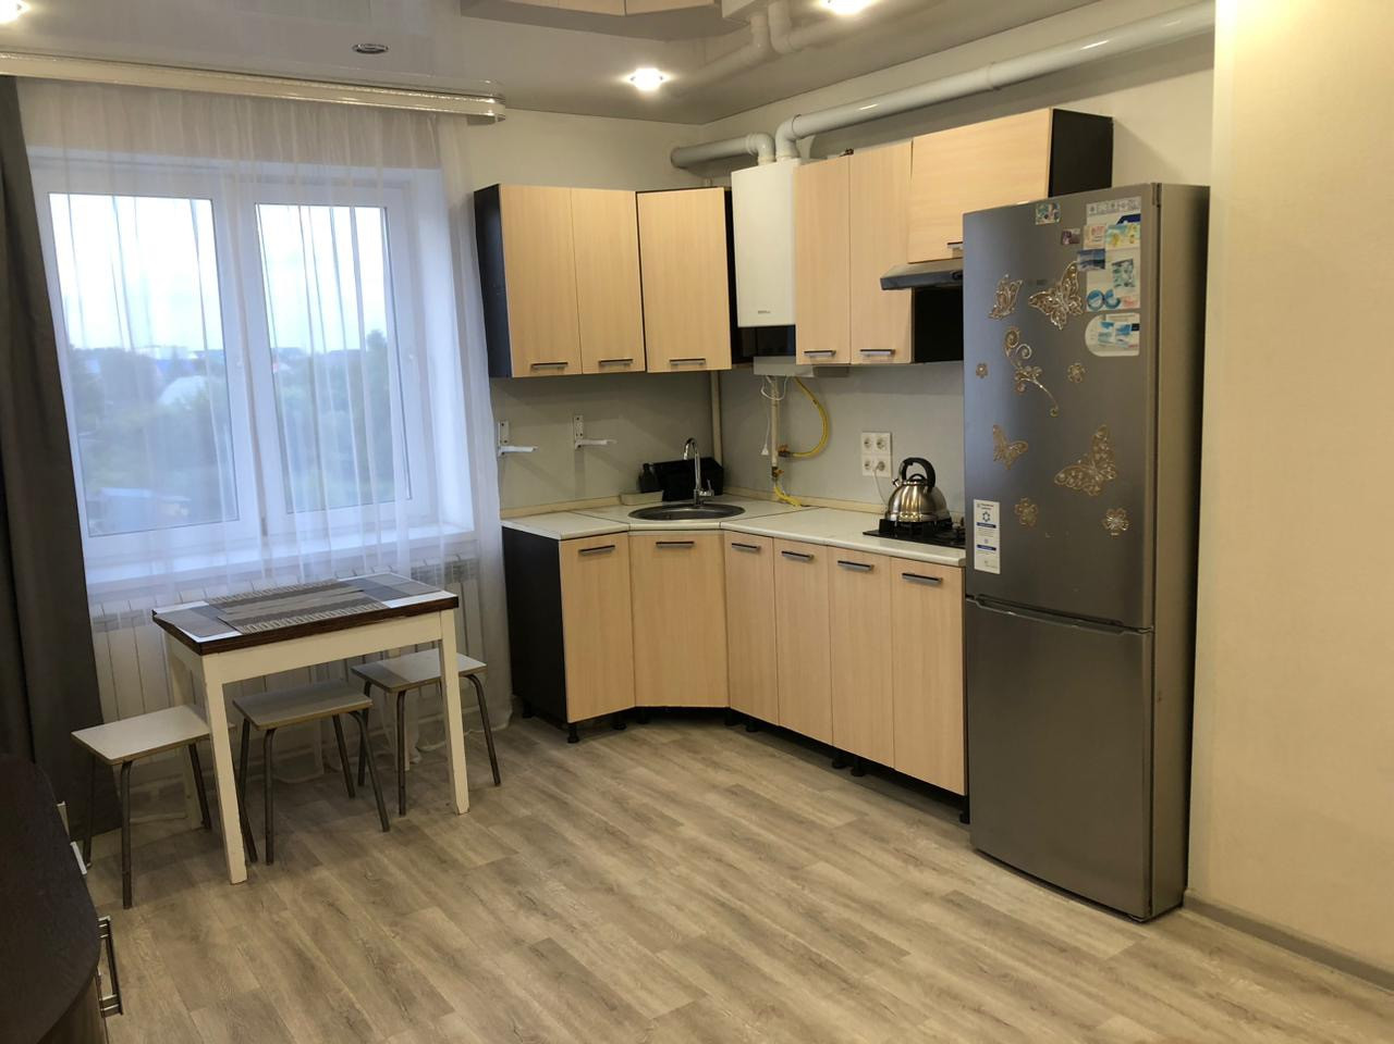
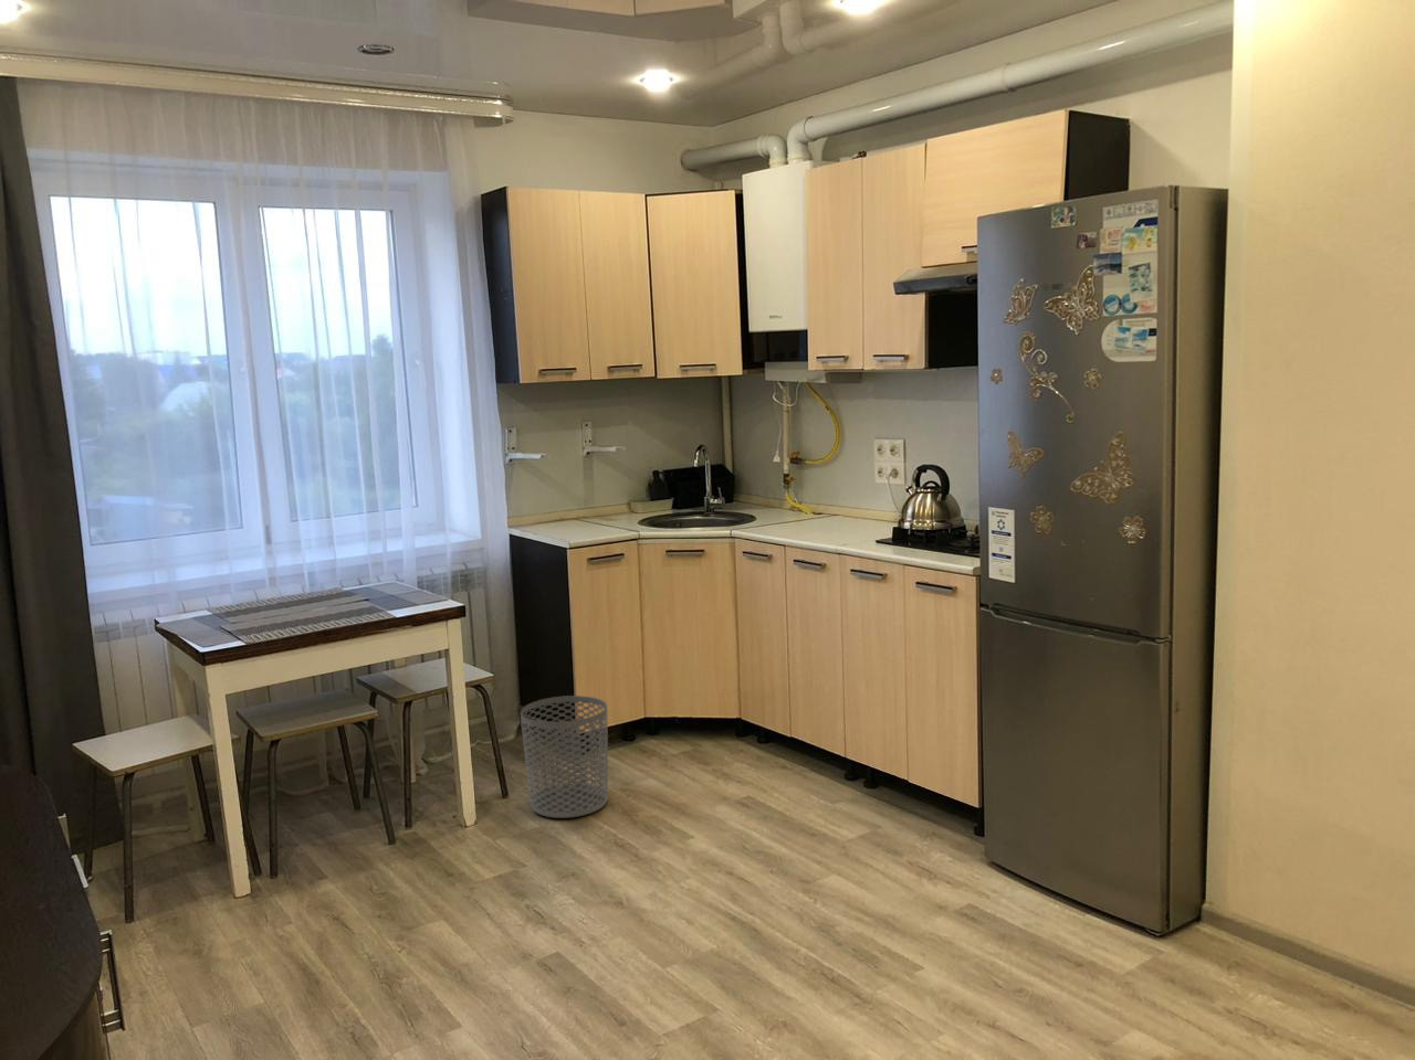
+ waste bin [519,695,609,819]
